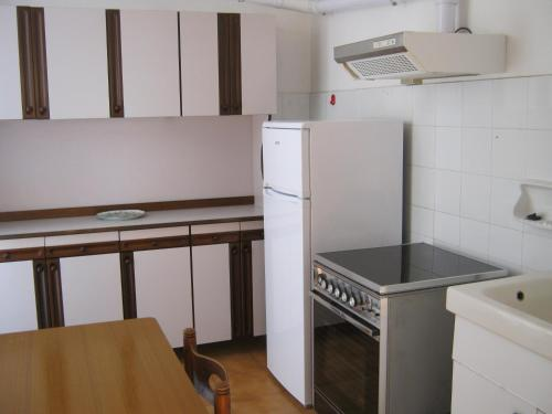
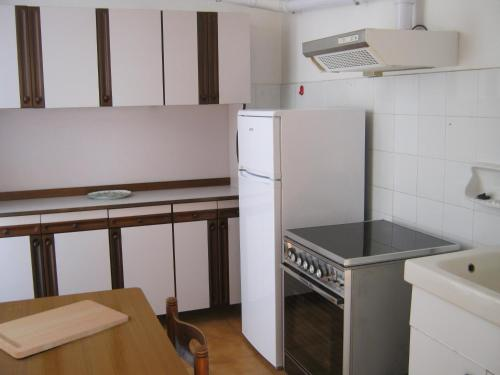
+ cutting board [0,299,129,359]
